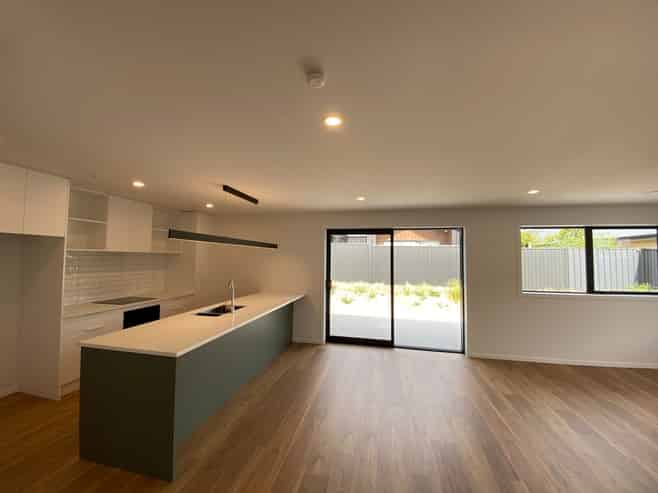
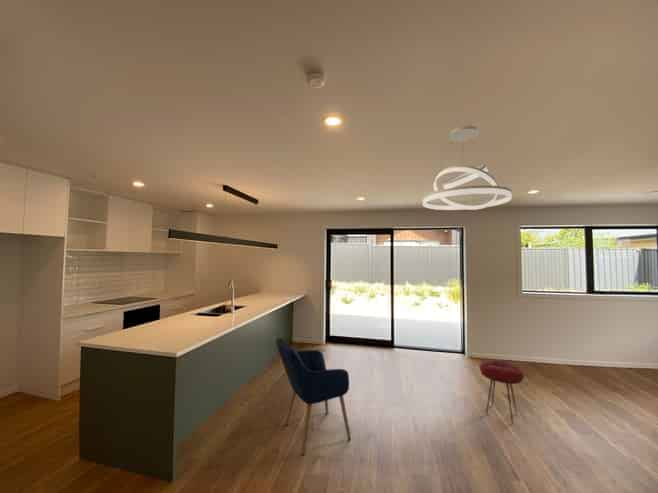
+ stool [478,359,525,424]
+ pendant light [422,125,513,211]
+ chair [276,337,352,456]
